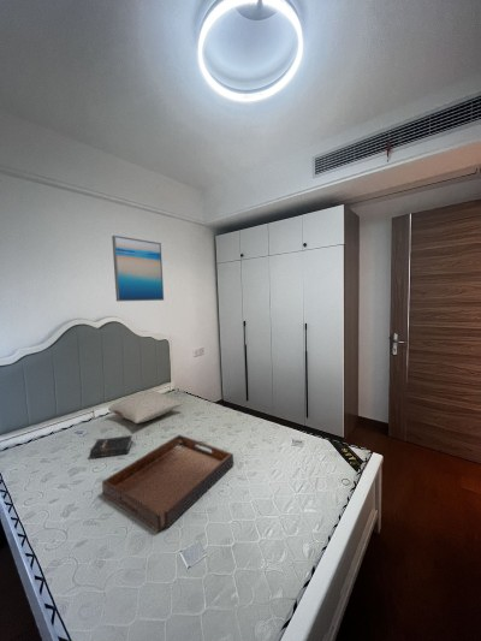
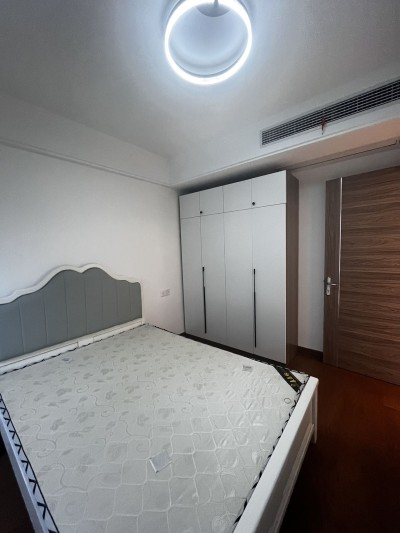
- hardback book [89,434,133,459]
- pillow [107,390,184,425]
- wall art [111,235,165,303]
- serving tray [101,434,234,533]
